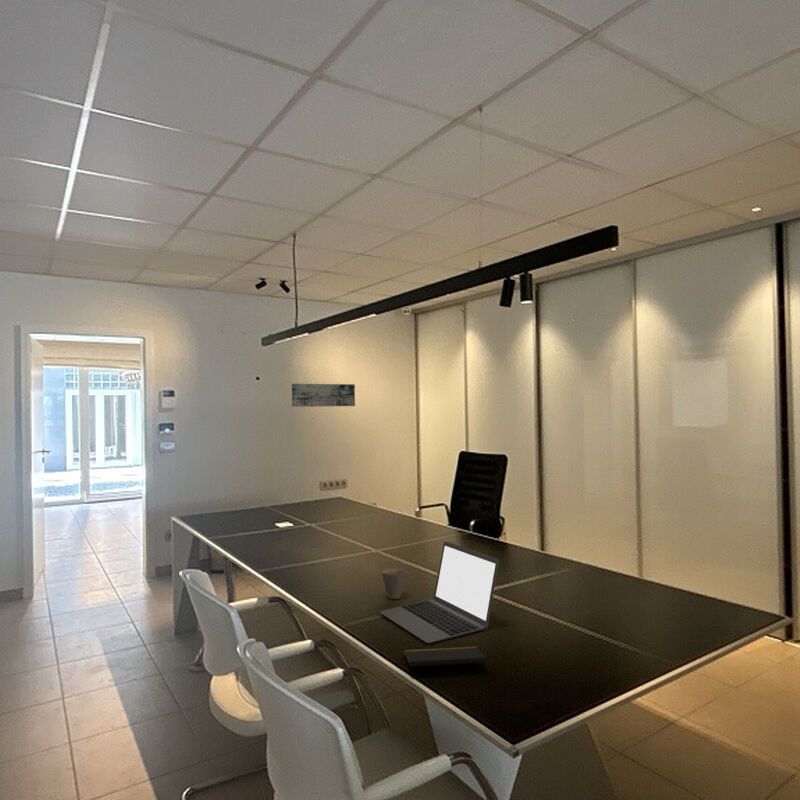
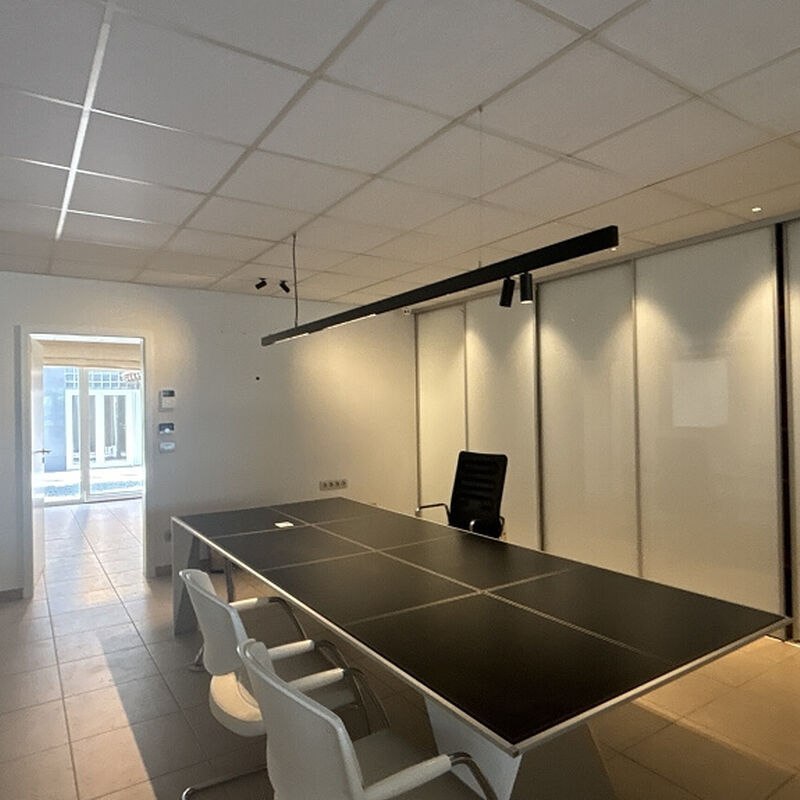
- wall art [291,383,356,408]
- laptop [379,540,500,644]
- notepad [404,645,491,674]
- cup [381,568,408,600]
